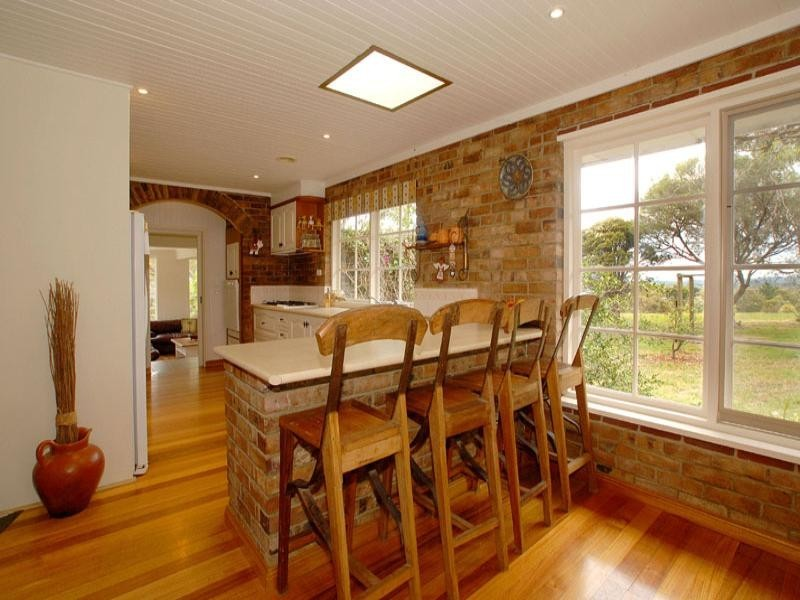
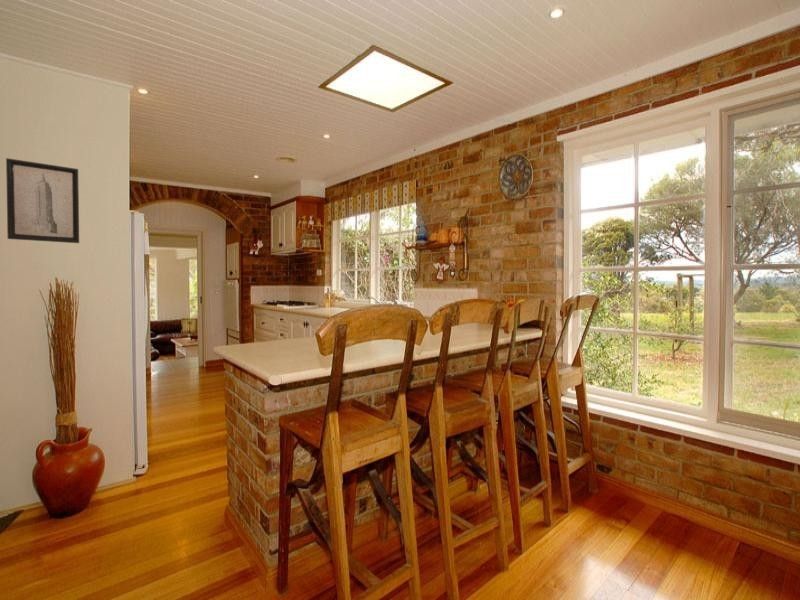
+ wall art [5,157,80,244]
